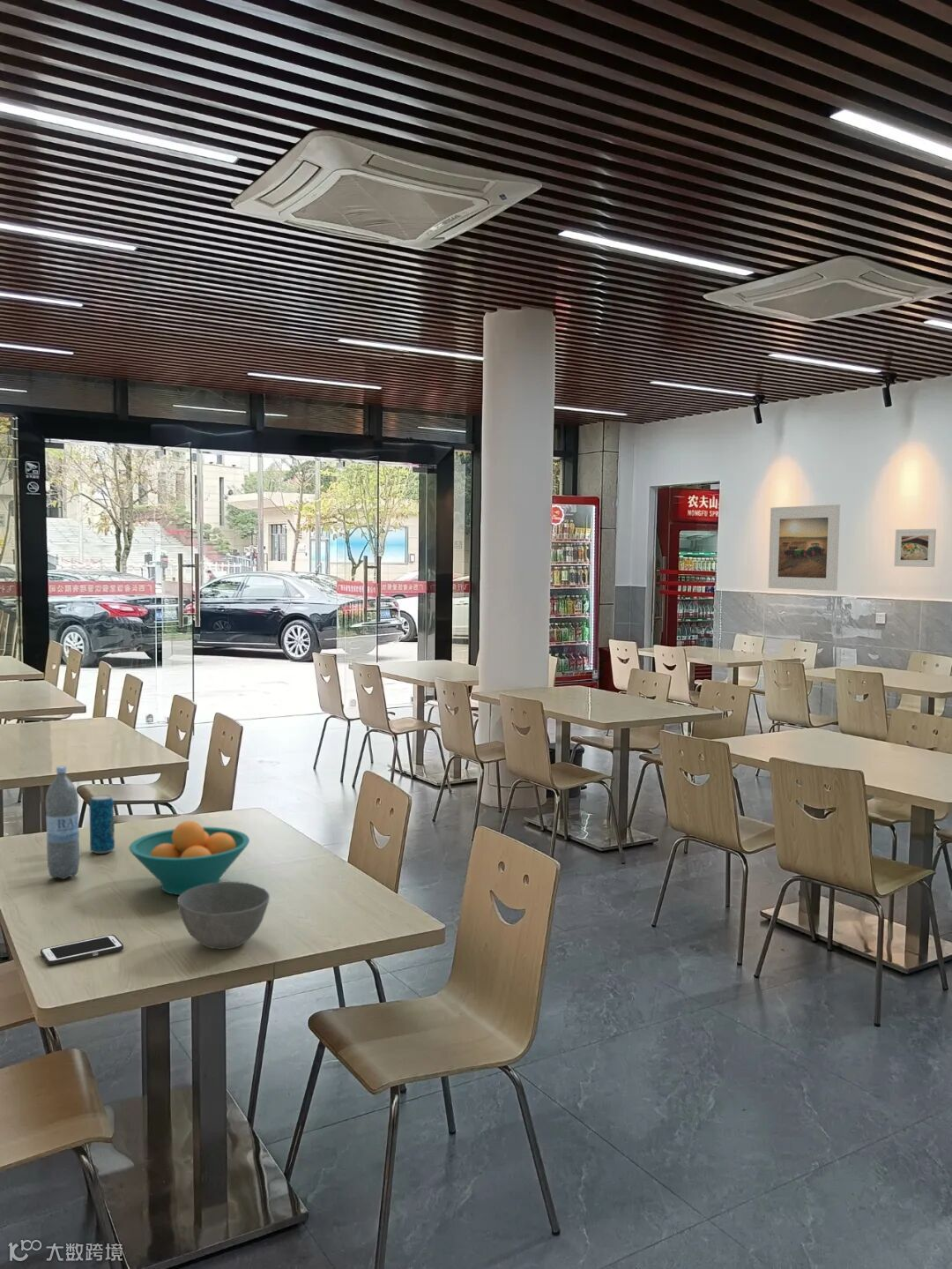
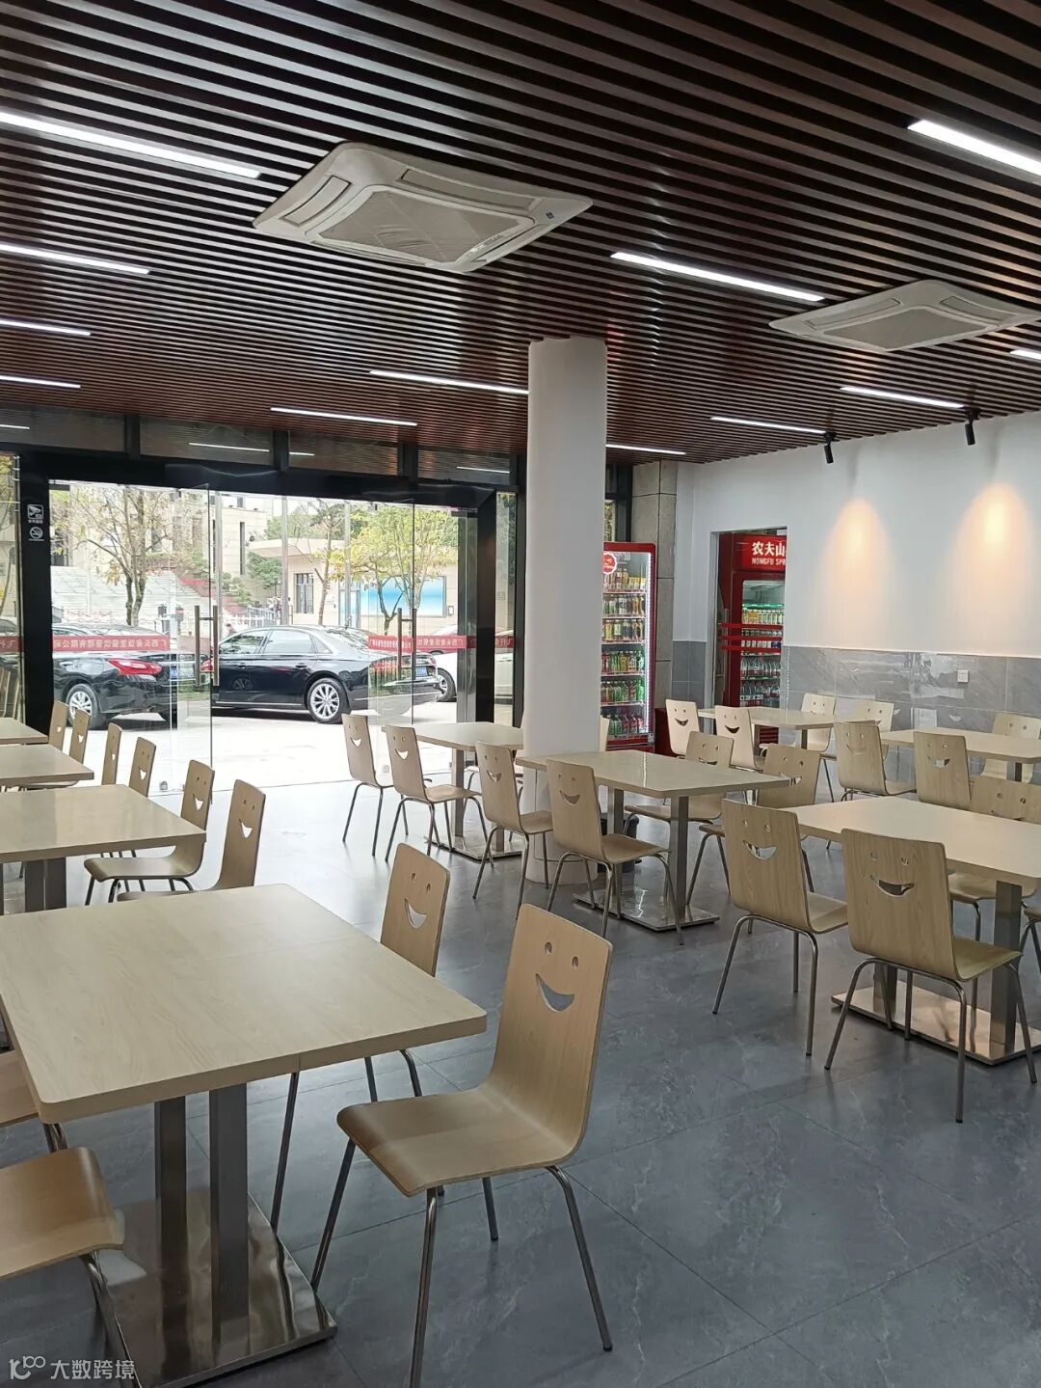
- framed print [893,528,937,568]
- bowl [176,881,271,950]
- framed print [768,504,841,592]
- beverage can [88,794,115,855]
- fruit bowl [129,820,250,896]
- water bottle [45,765,80,880]
- cell phone [40,934,124,966]
